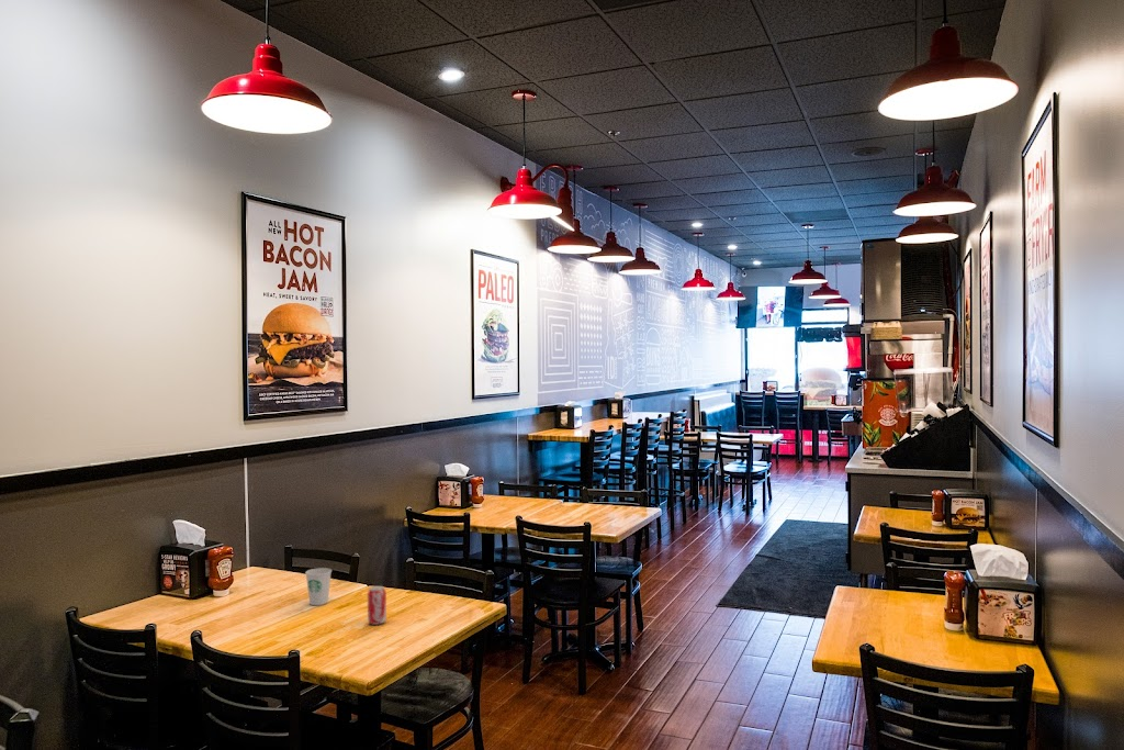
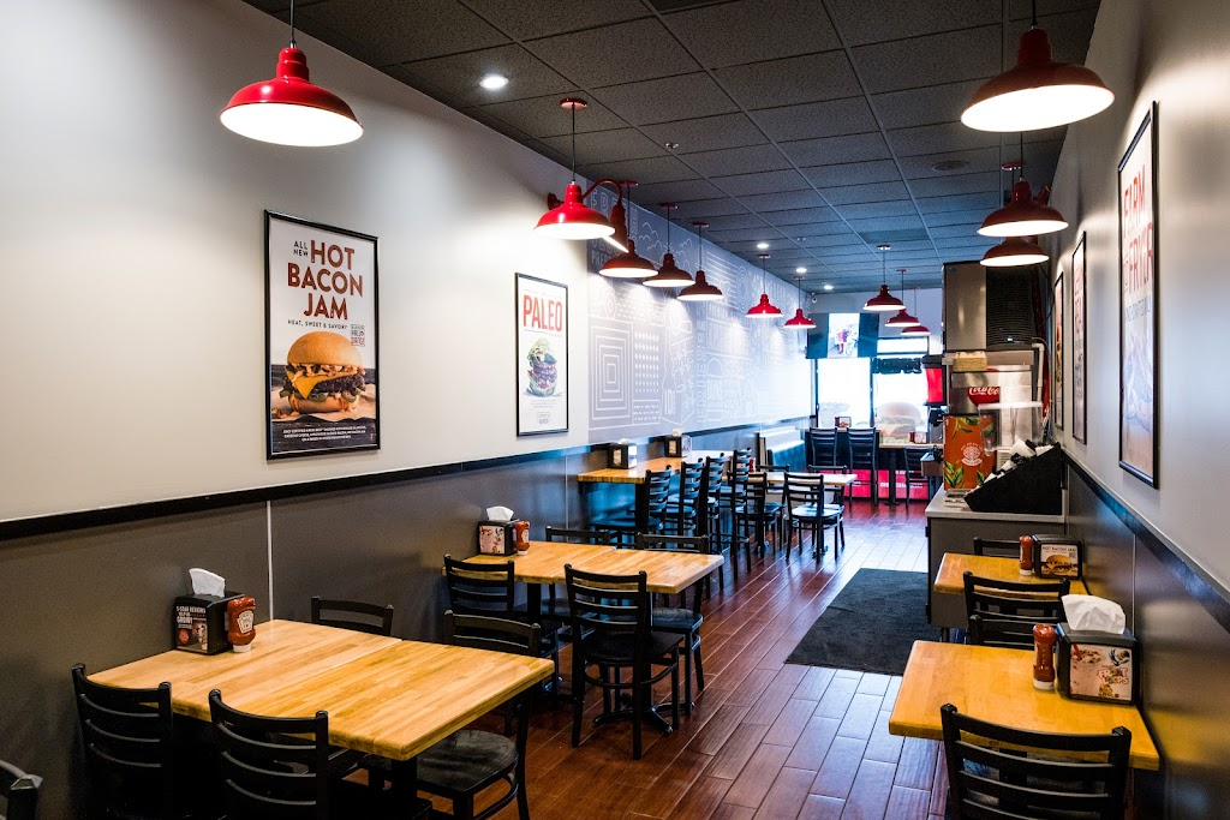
- beverage can [367,585,387,626]
- paper cup [304,567,333,606]
